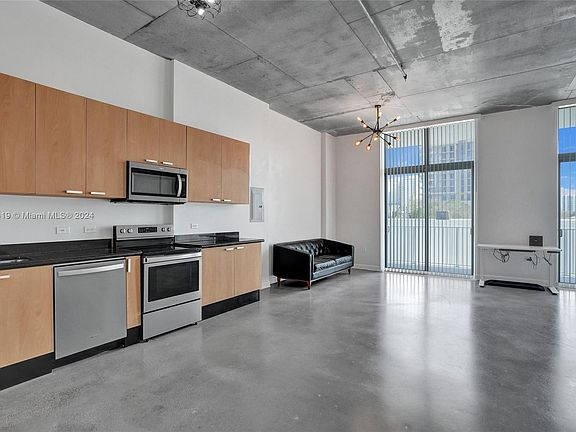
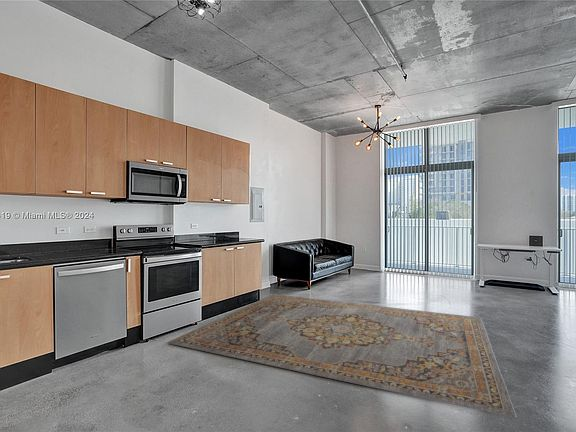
+ rug [167,293,518,419]
